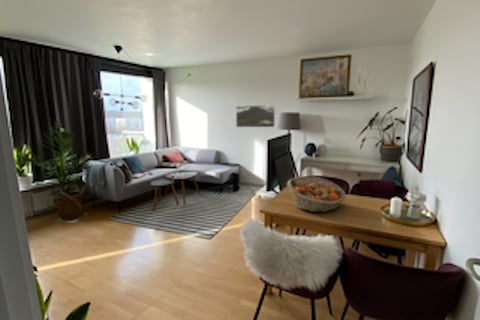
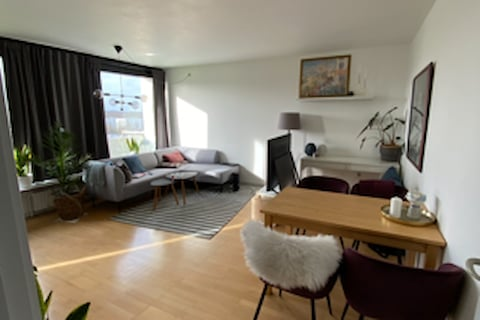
- fruit basket [287,175,346,213]
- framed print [235,104,276,128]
